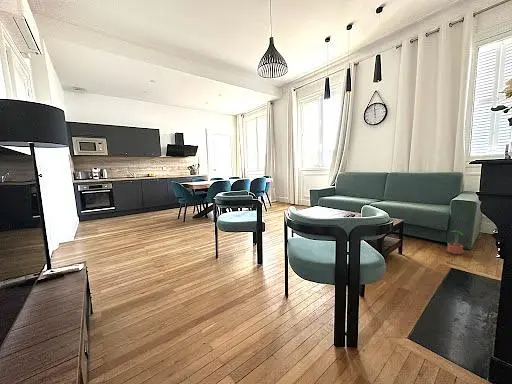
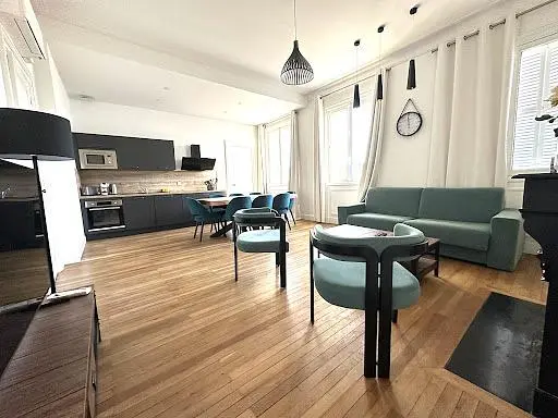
- potted plant [446,230,464,255]
